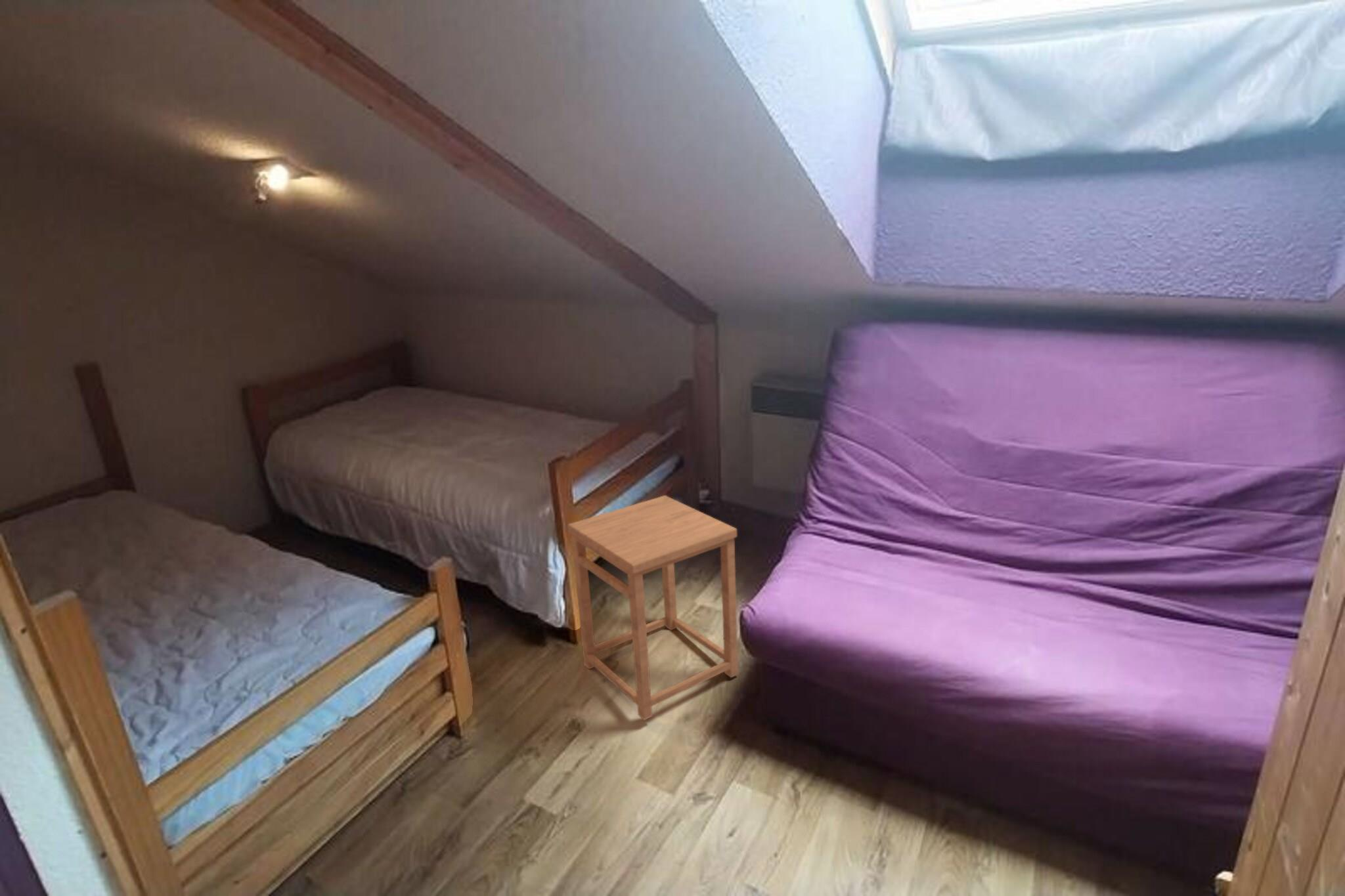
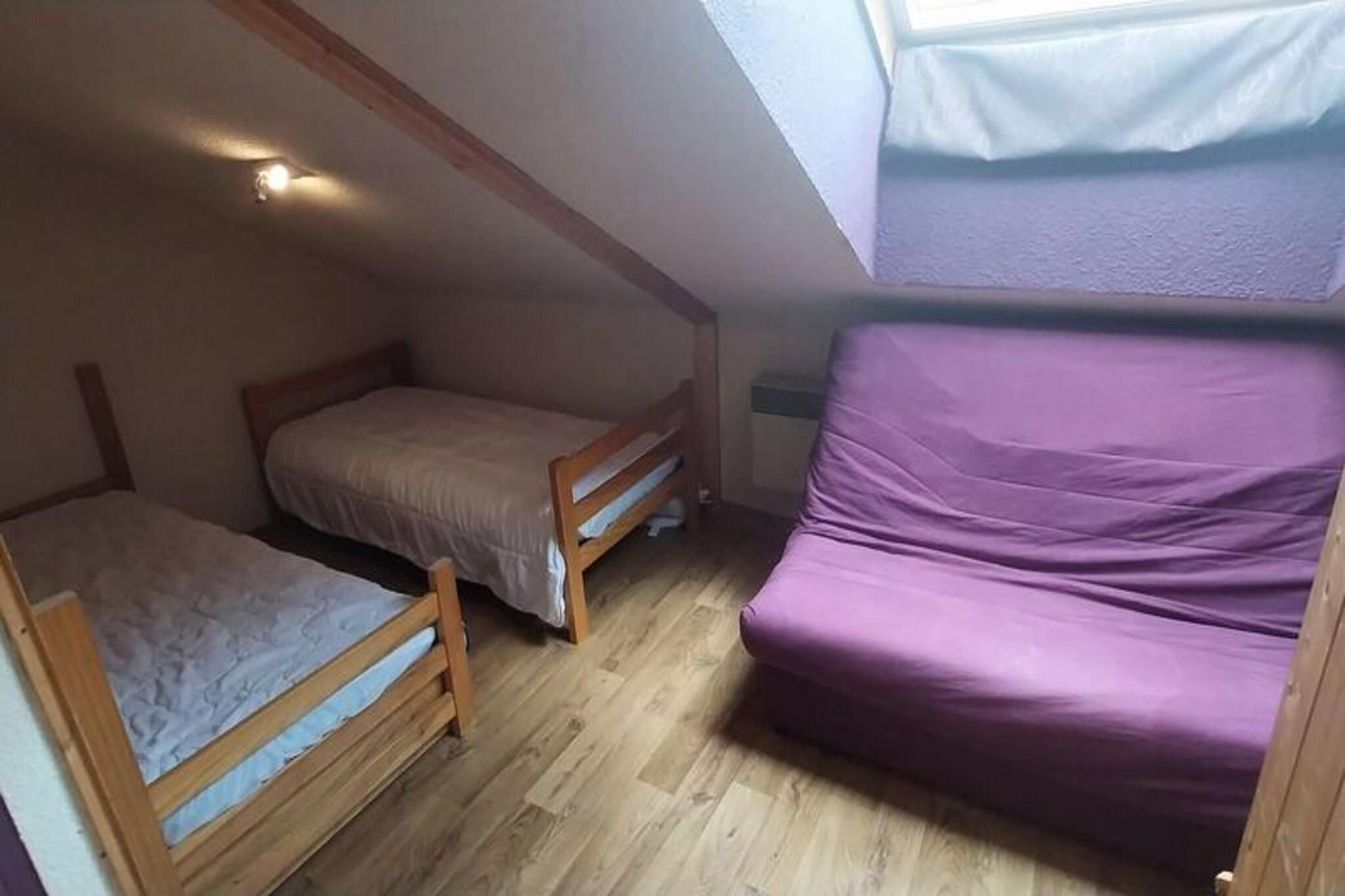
- side table [567,495,739,721]
